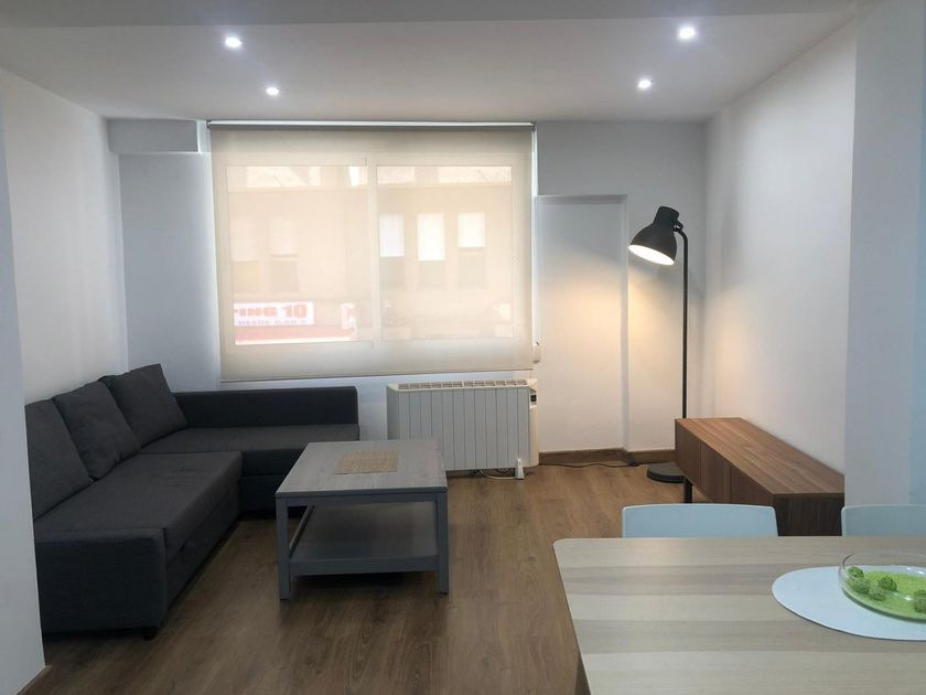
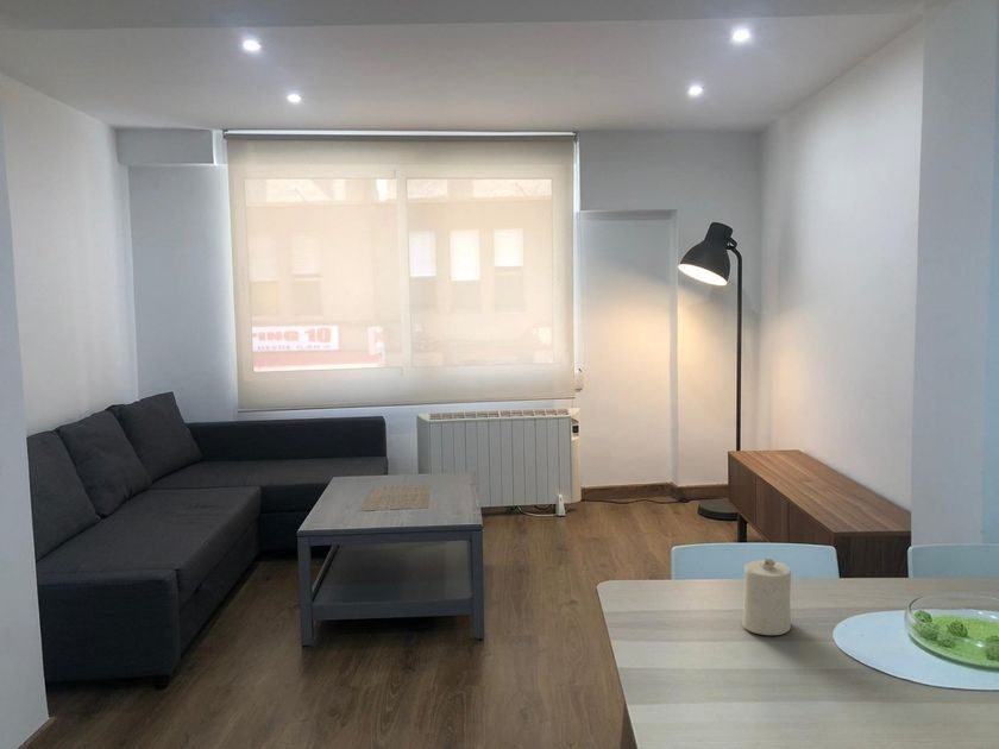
+ candle [741,556,792,636]
